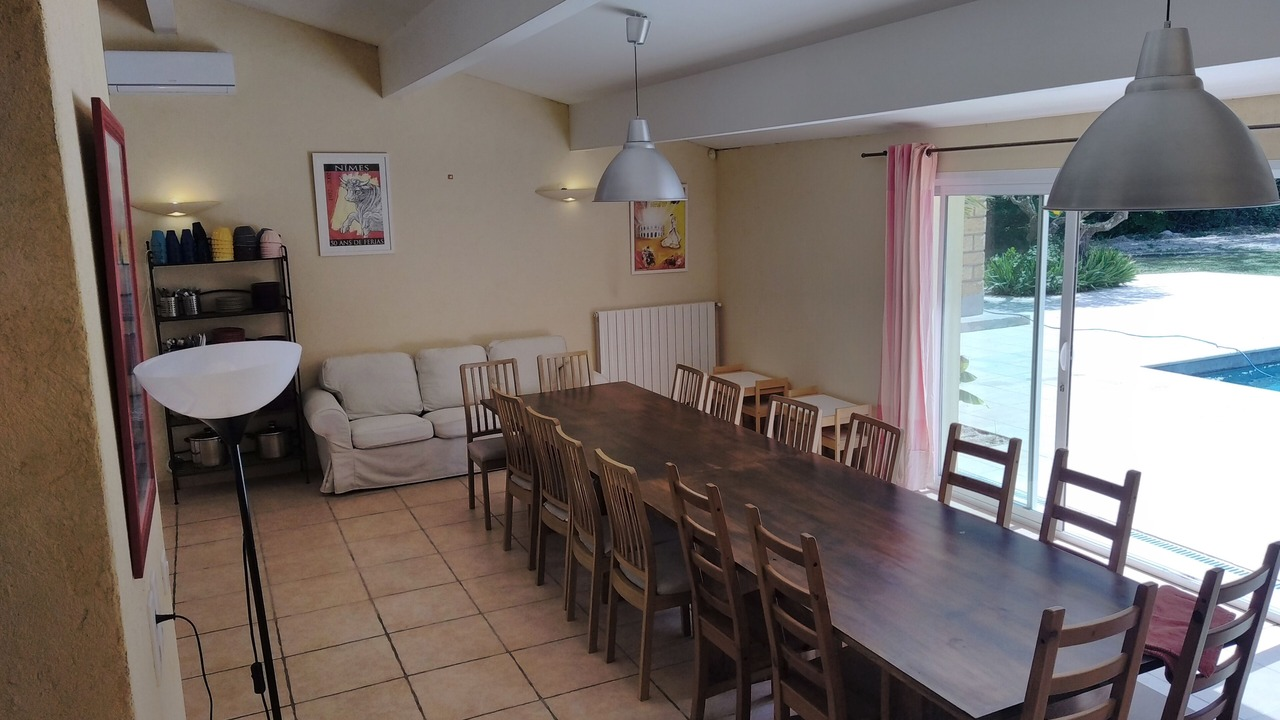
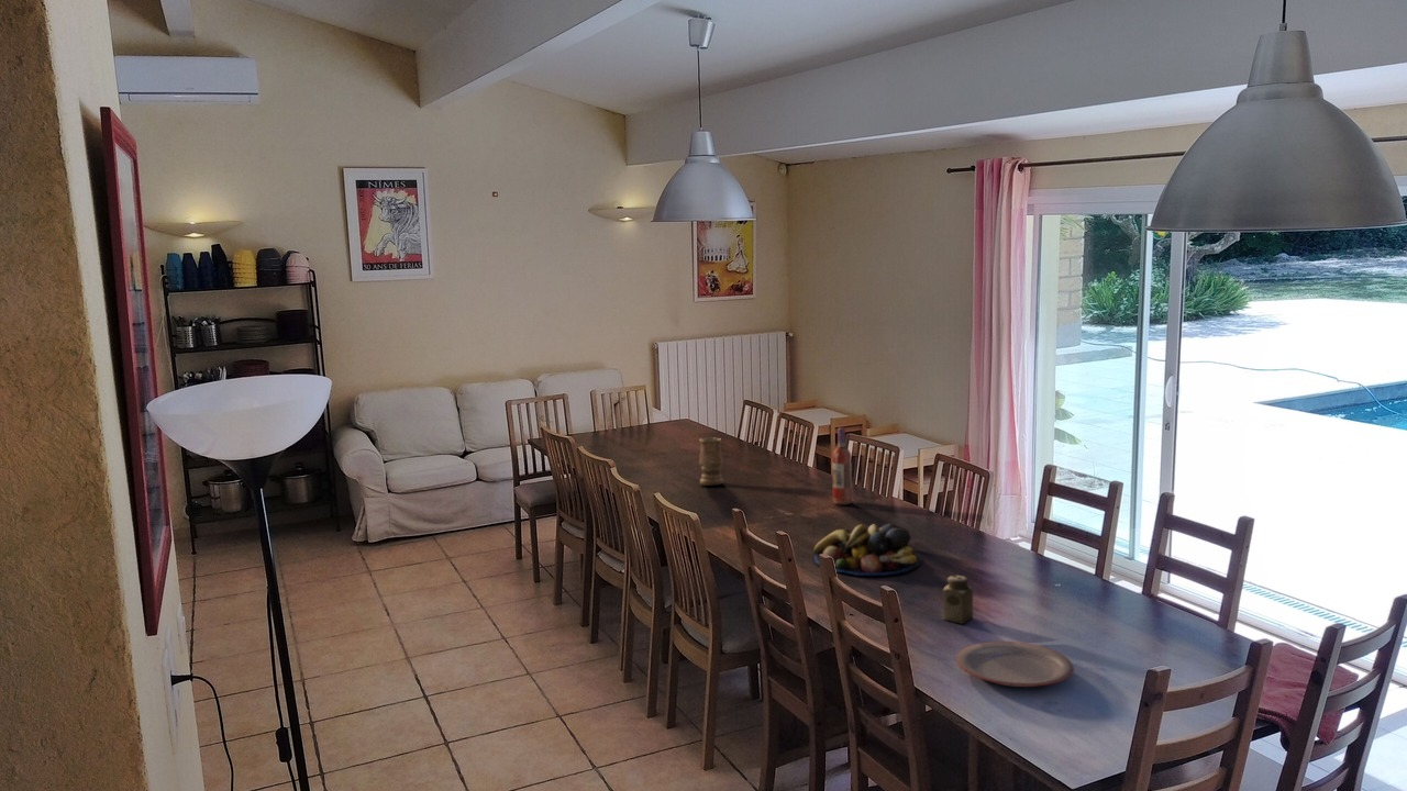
+ fruit bowl [812,523,922,577]
+ wine bottle [831,426,853,505]
+ vase [698,437,724,487]
+ salt shaker [942,575,974,625]
+ plate [955,640,1075,688]
